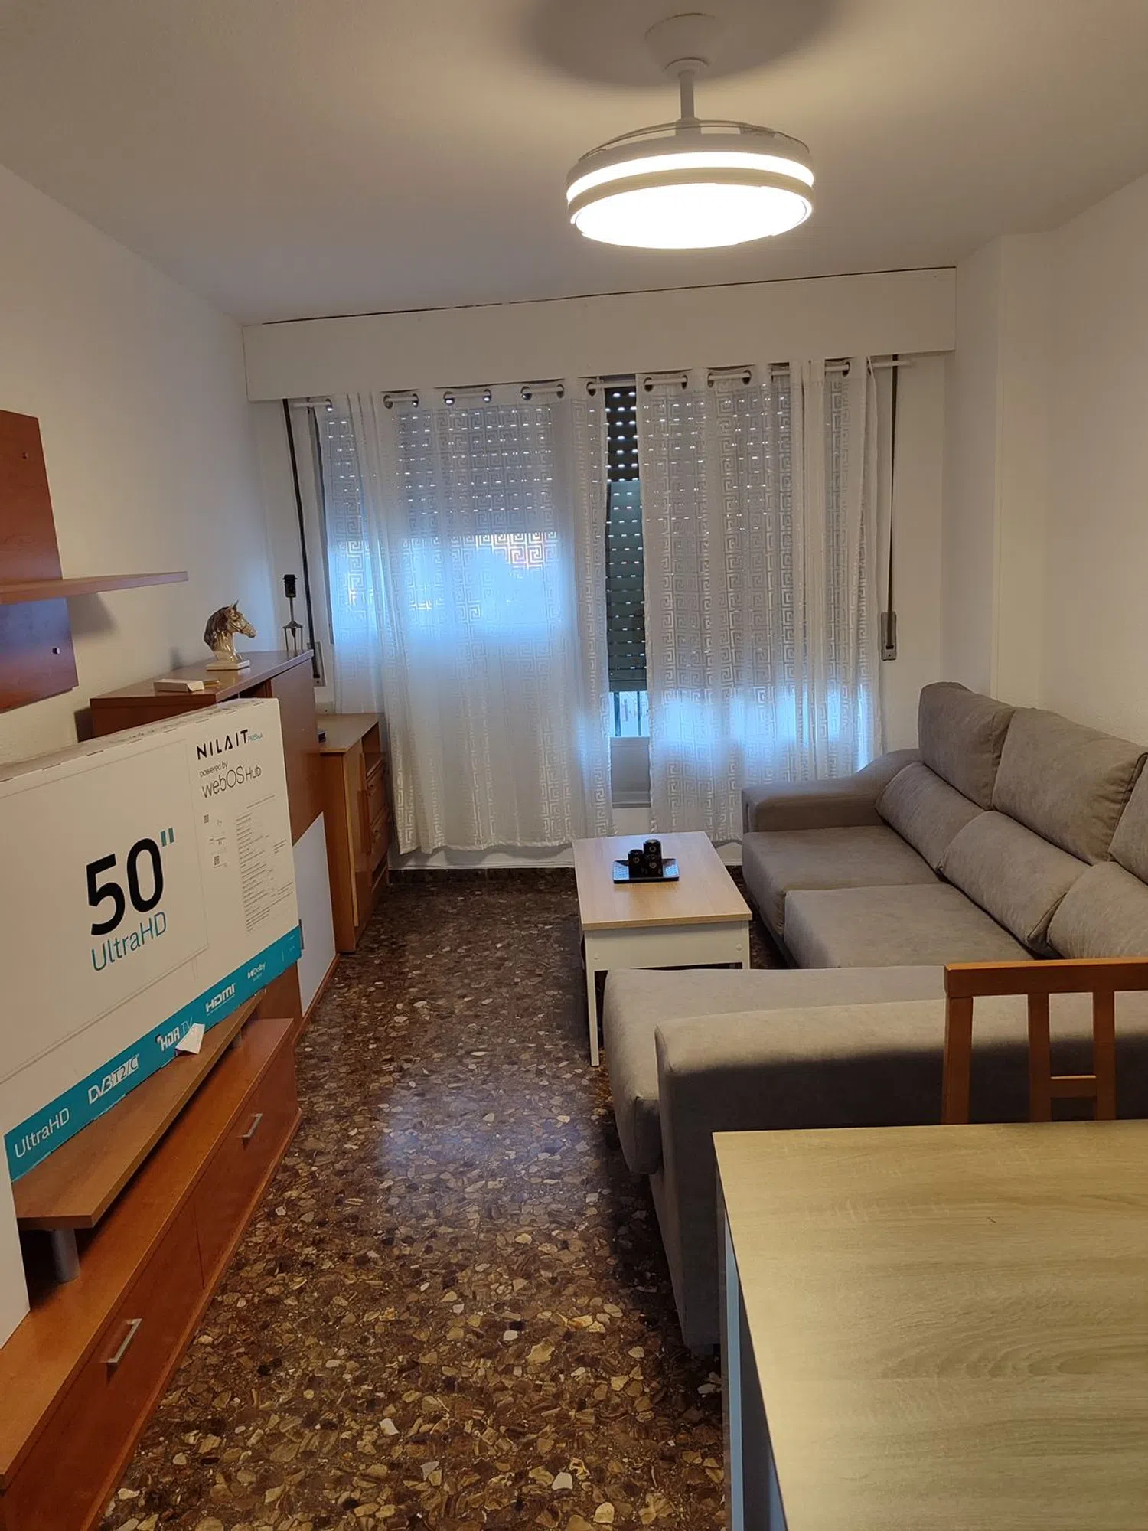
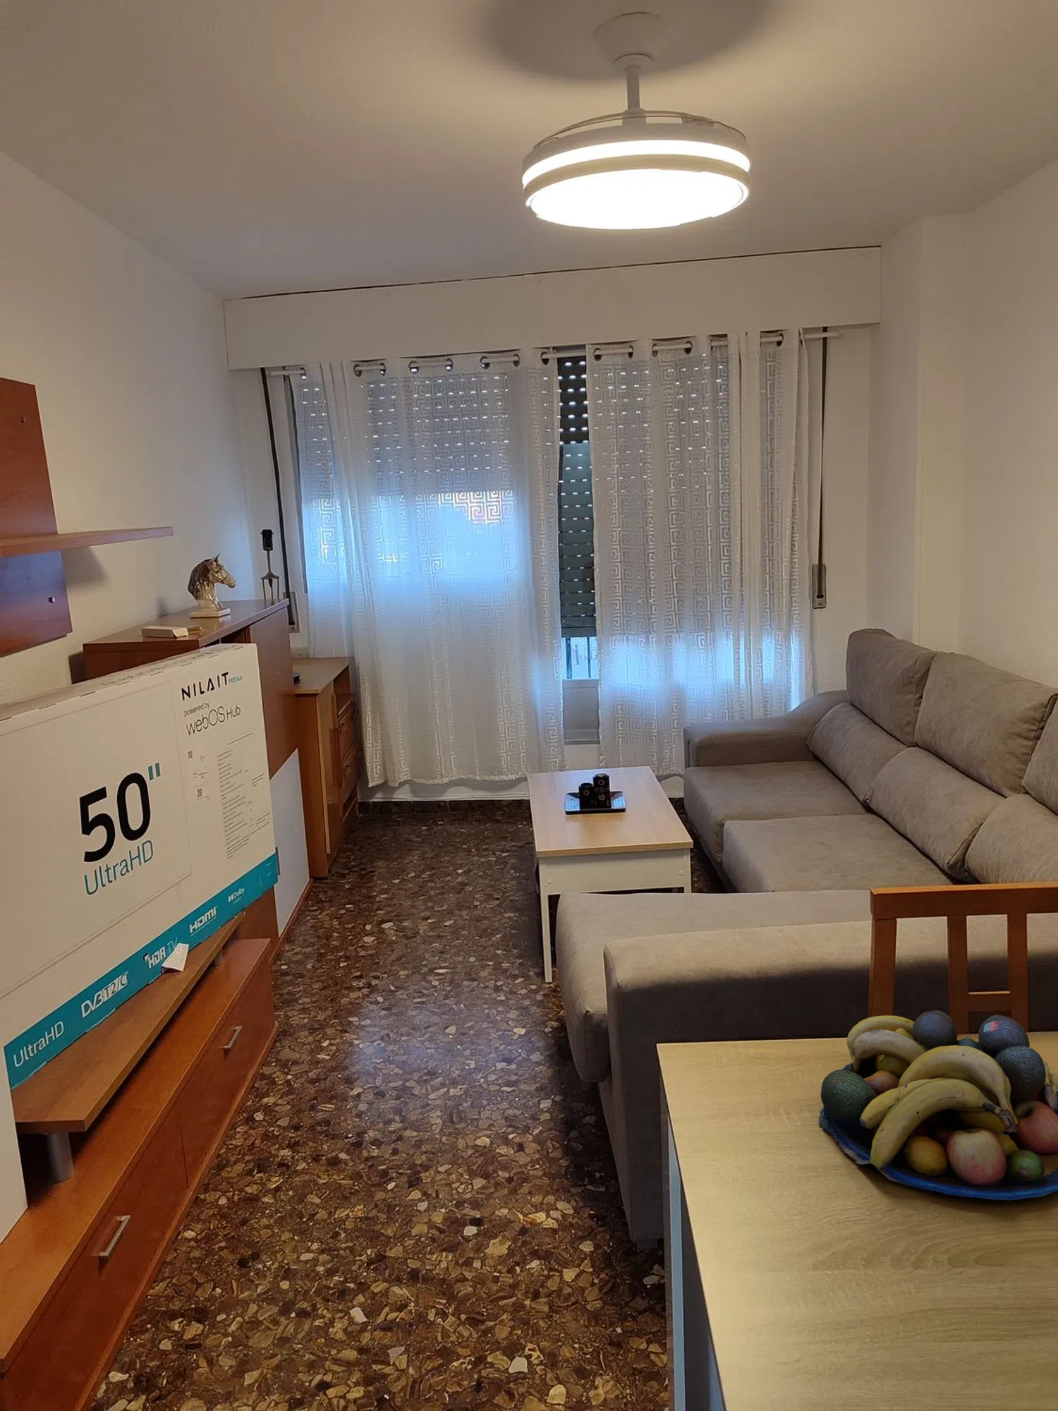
+ fruit bowl [818,1010,1058,1201]
